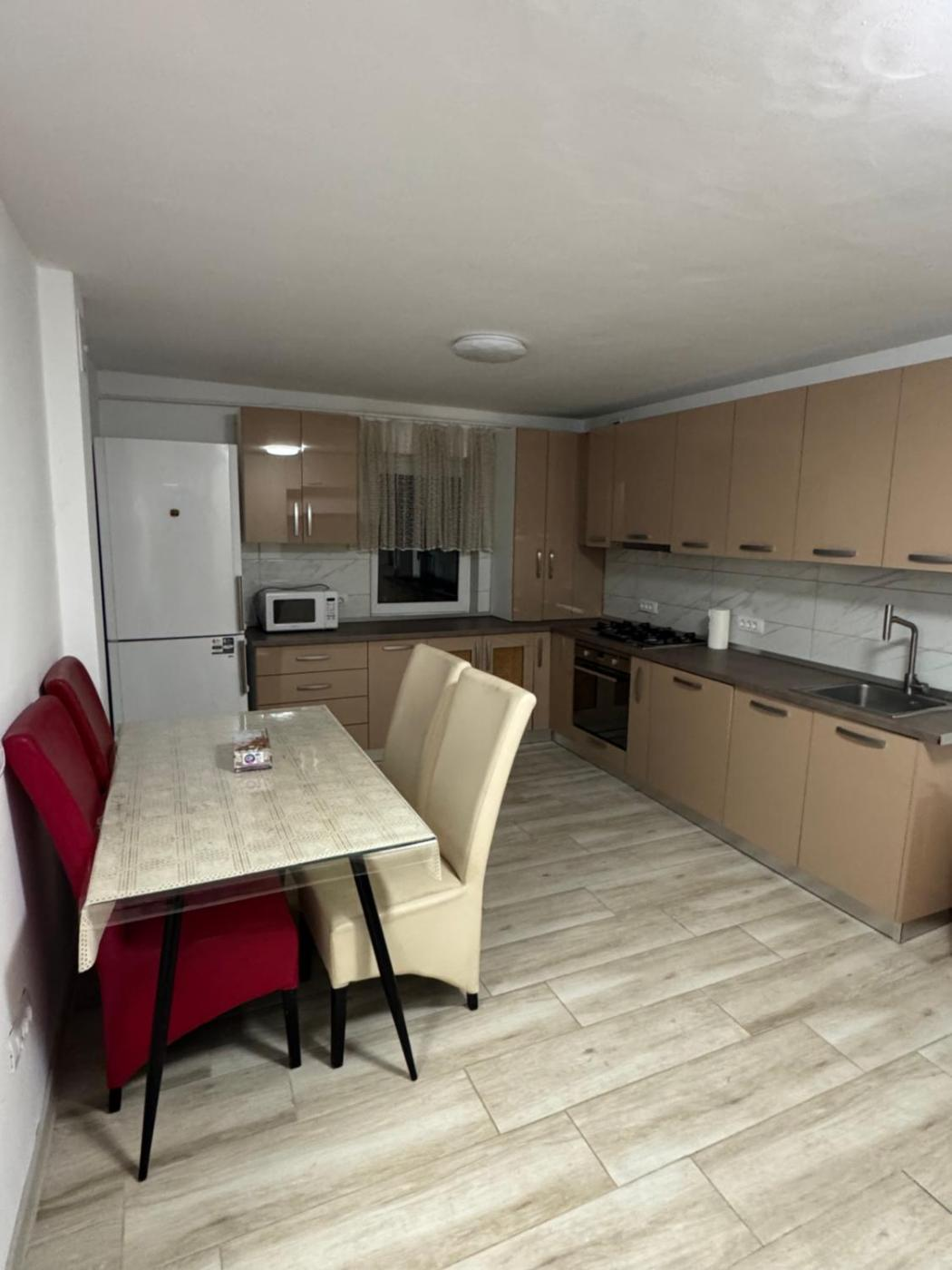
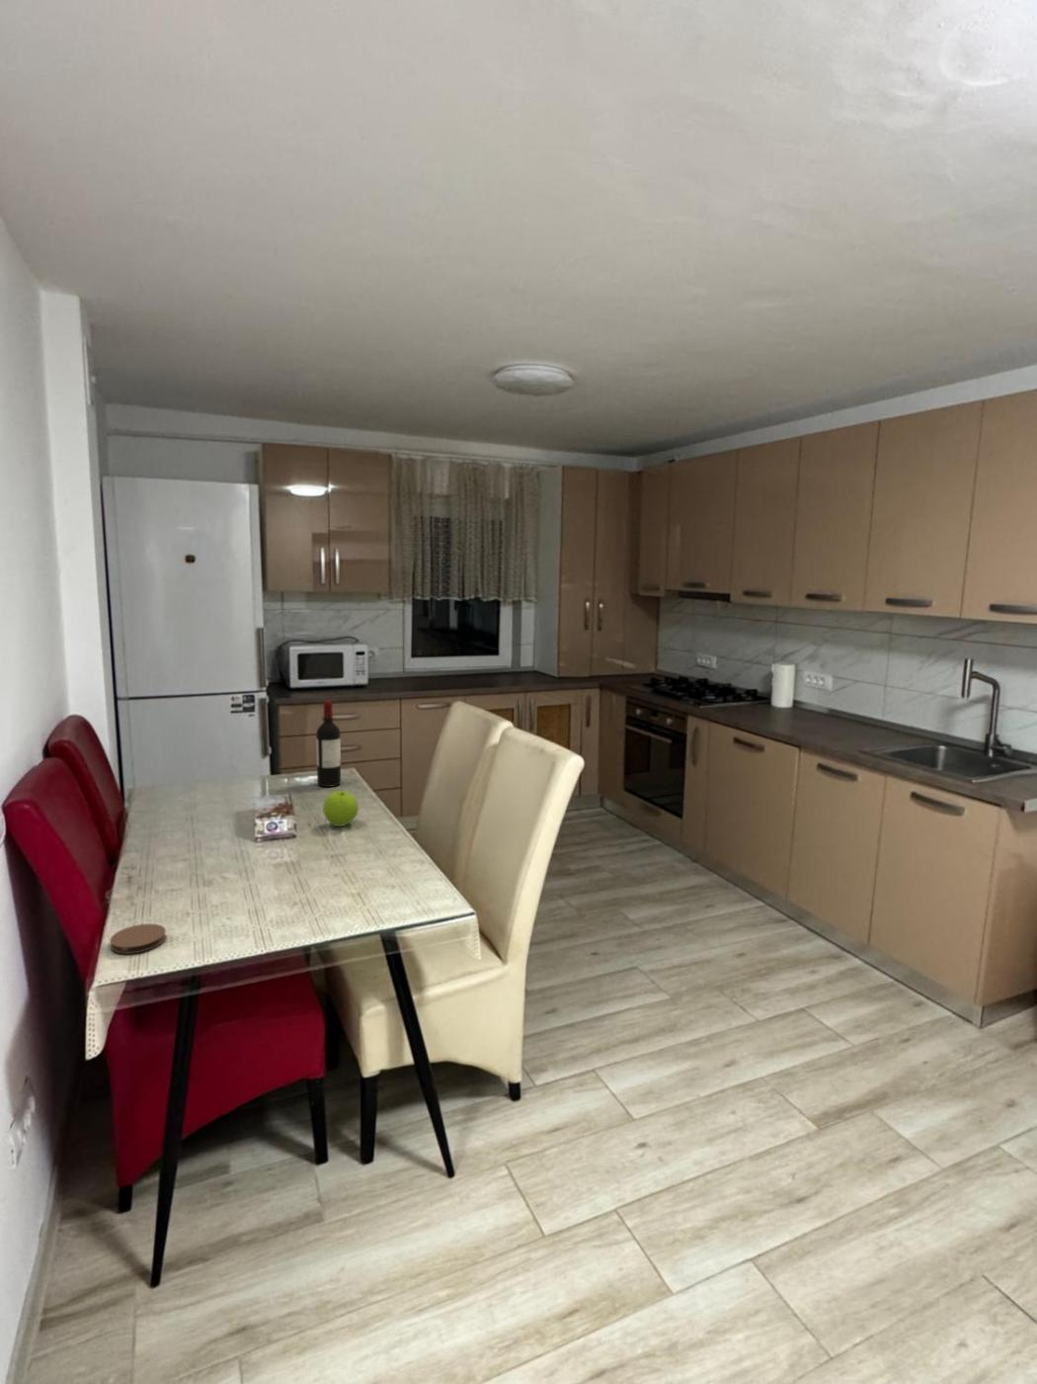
+ apple [322,790,359,827]
+ wine bottle [315,700,342,788]
+ coaster [110,922,167,955]
